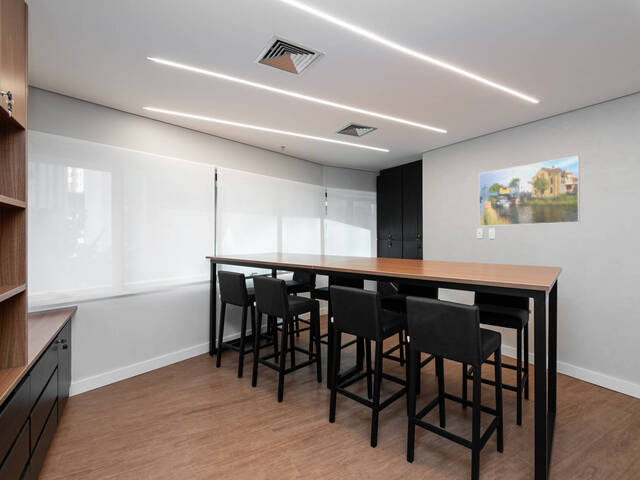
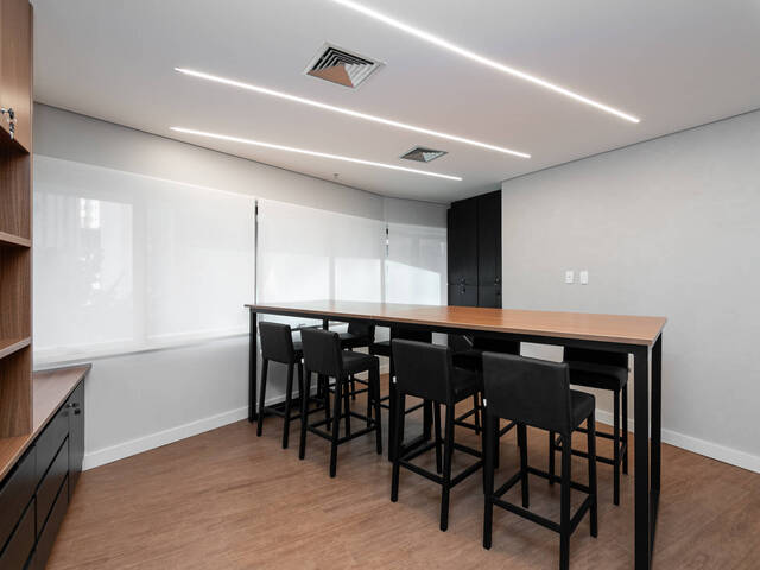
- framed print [478,155,581,227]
